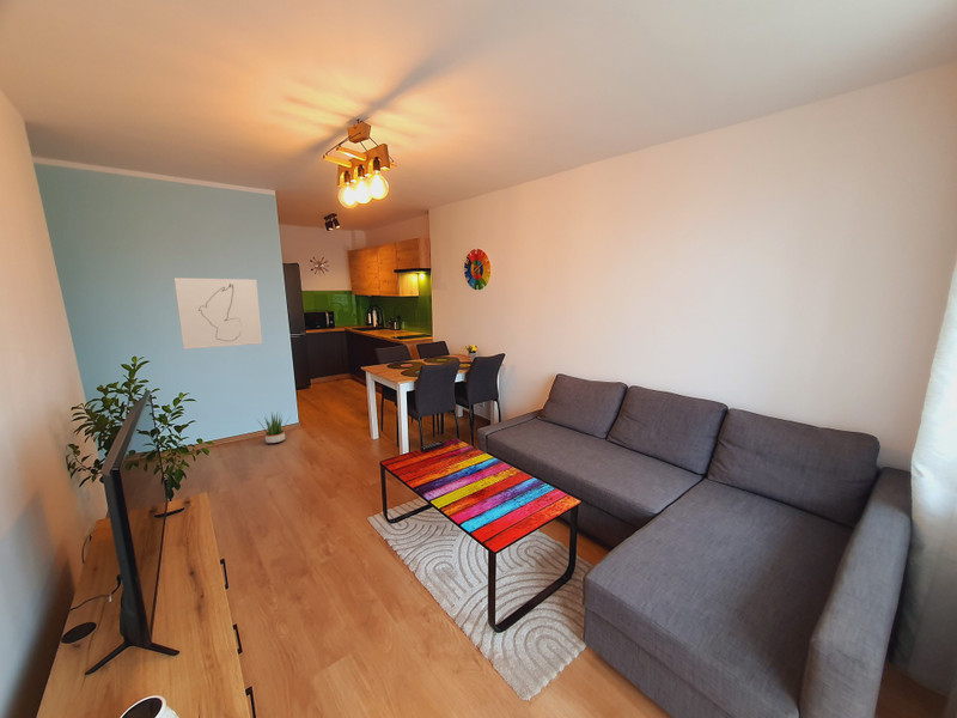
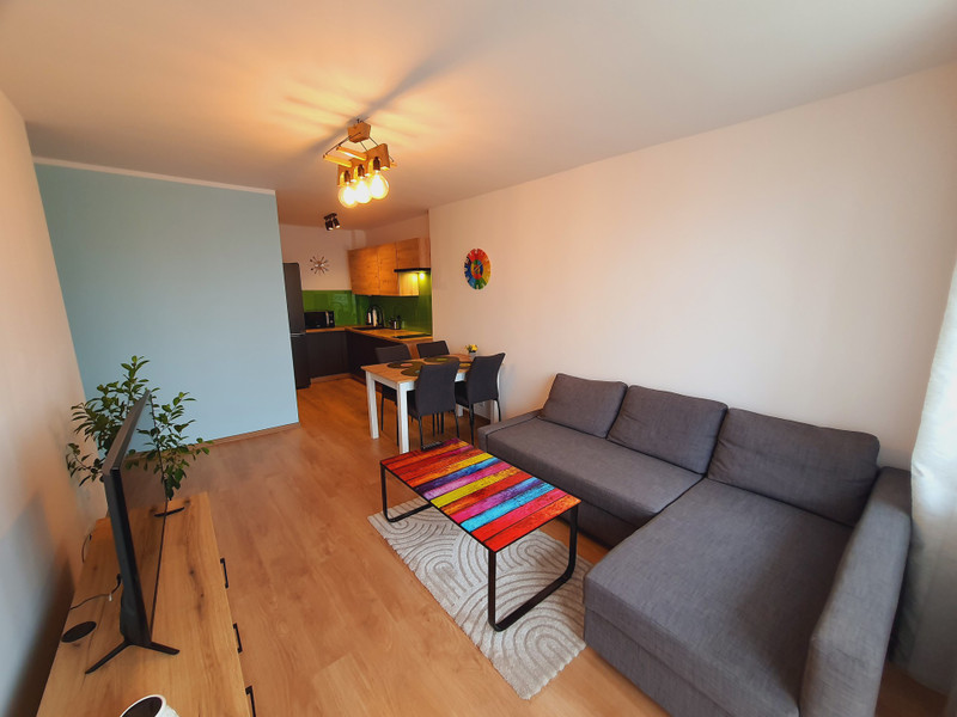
- potted plant [257,413,292,444]
- wall art [173,276,263,351]
